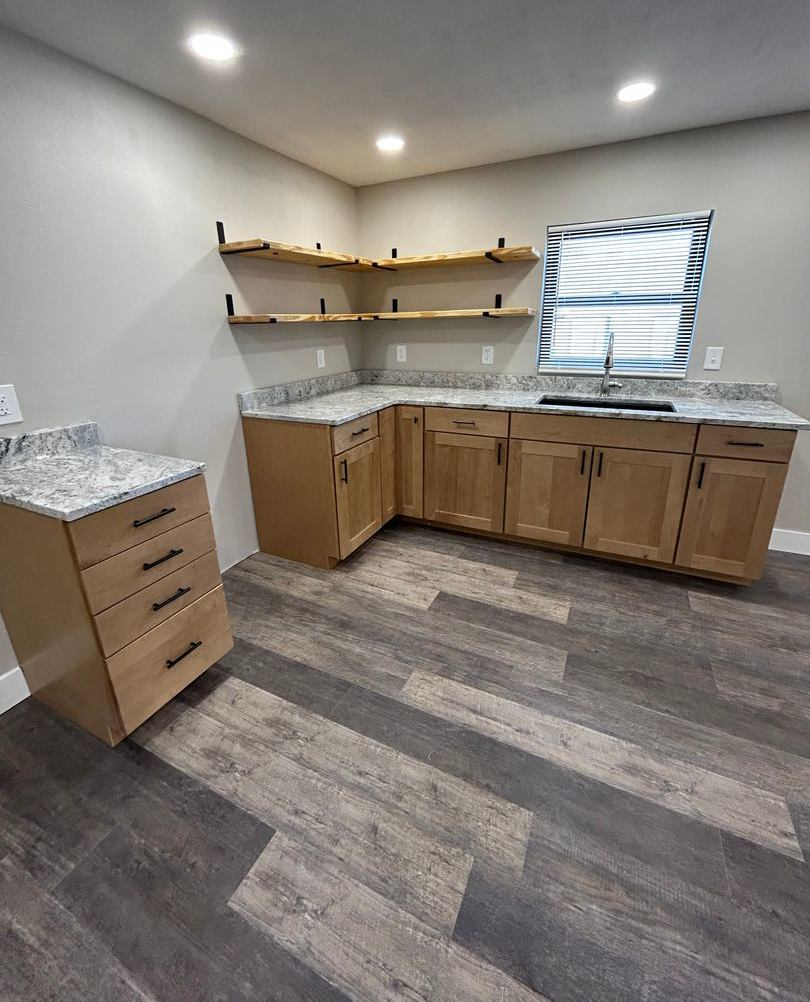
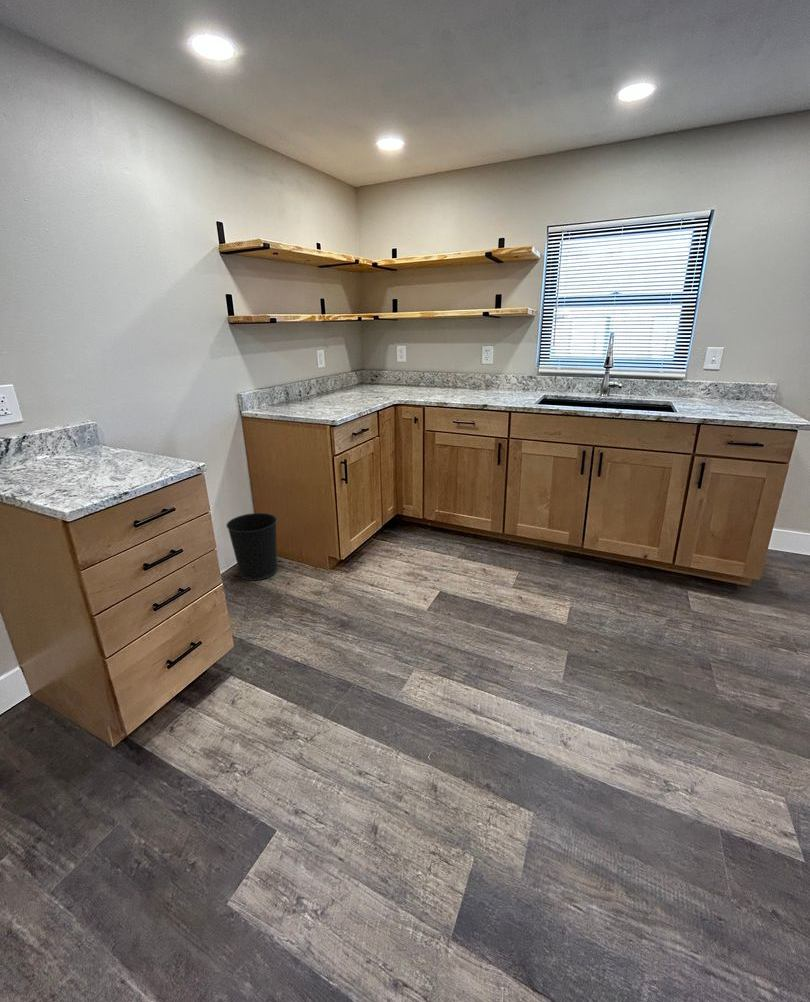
+ wastebasket [225,512,278,581]
